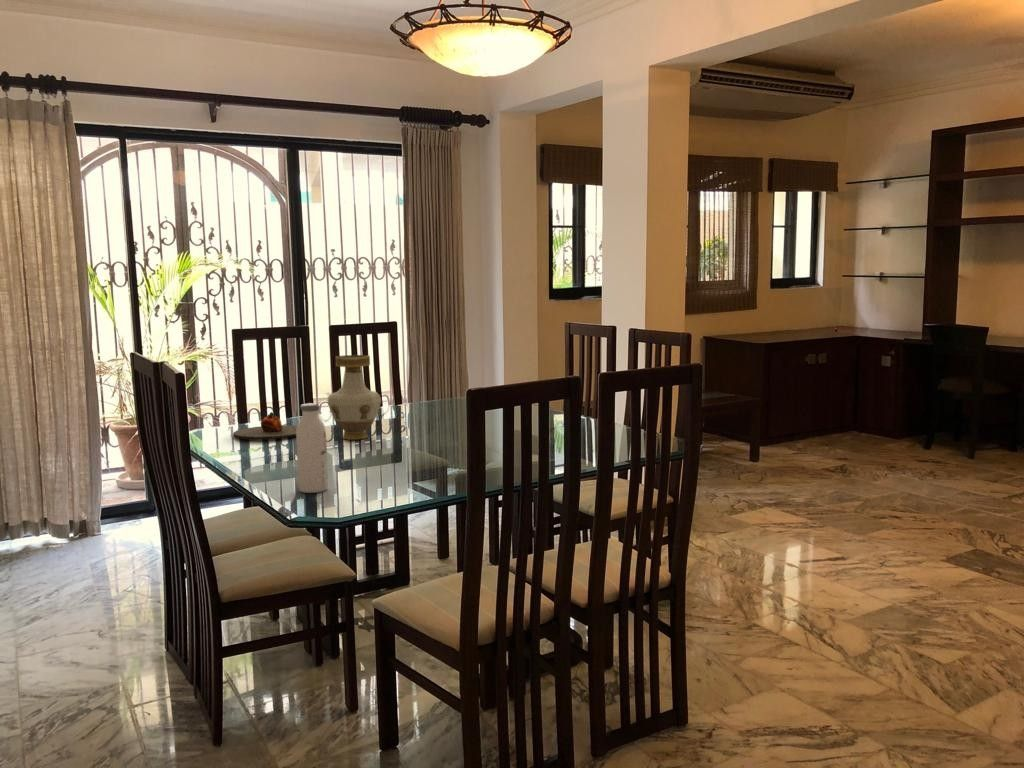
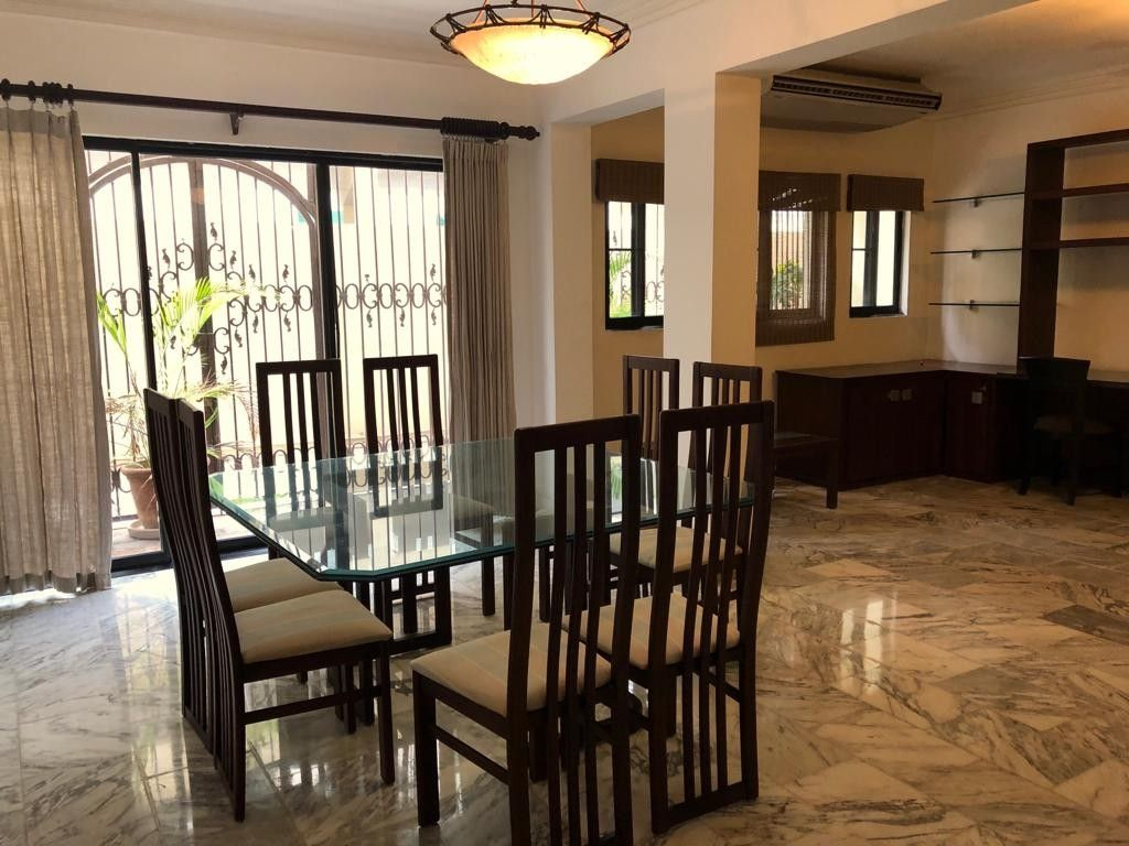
- water bottle [295,402,329,494]
- vase [326,354,382,440]
- plate [232,411,298,440]
